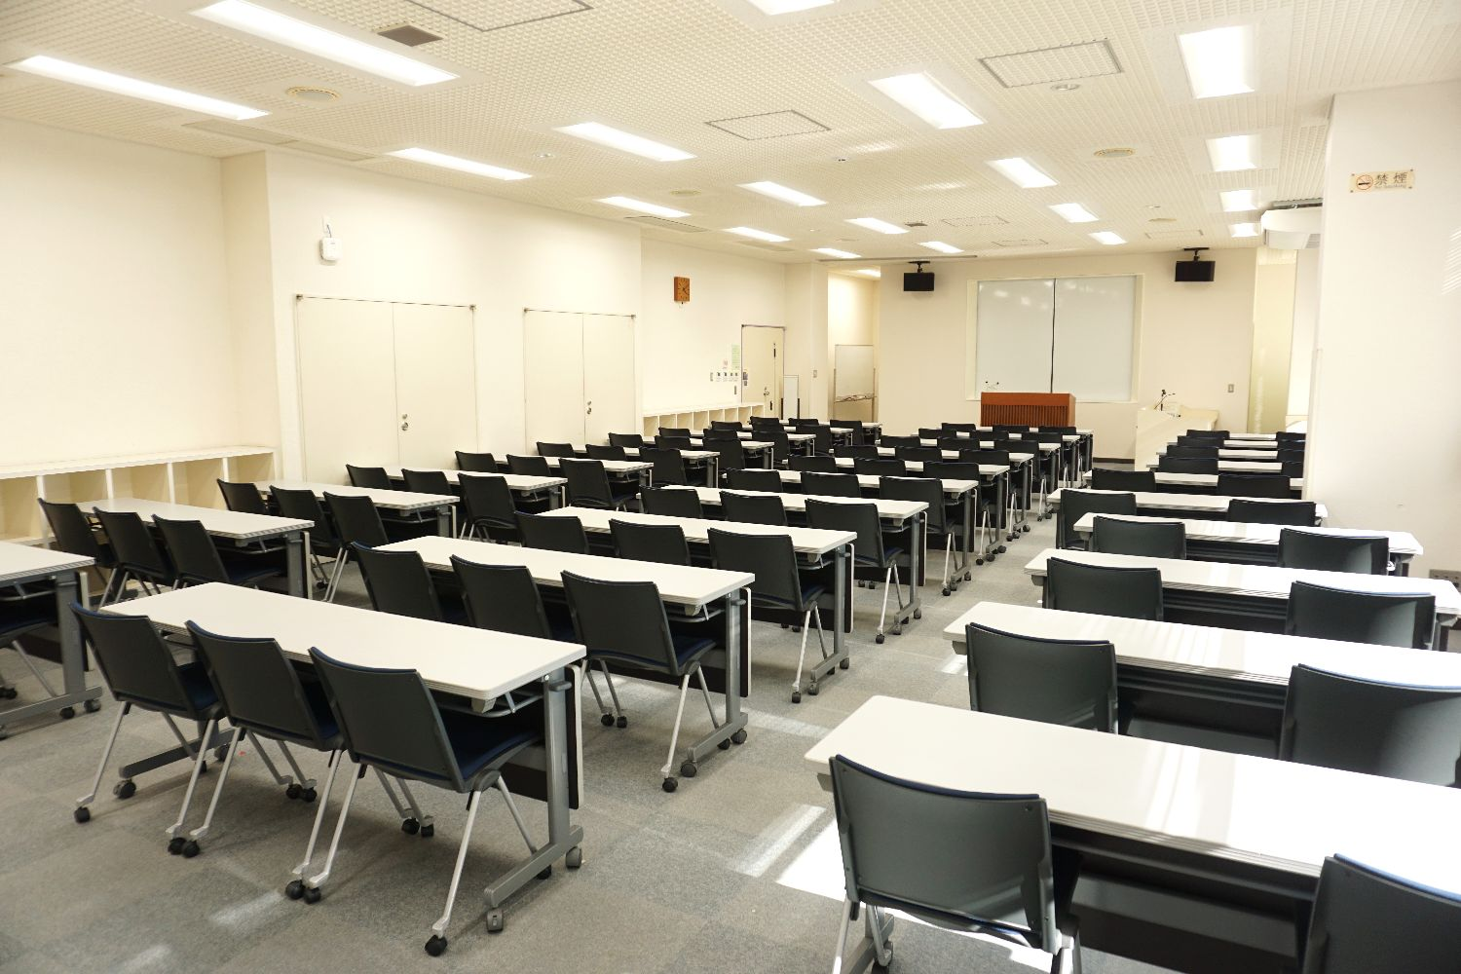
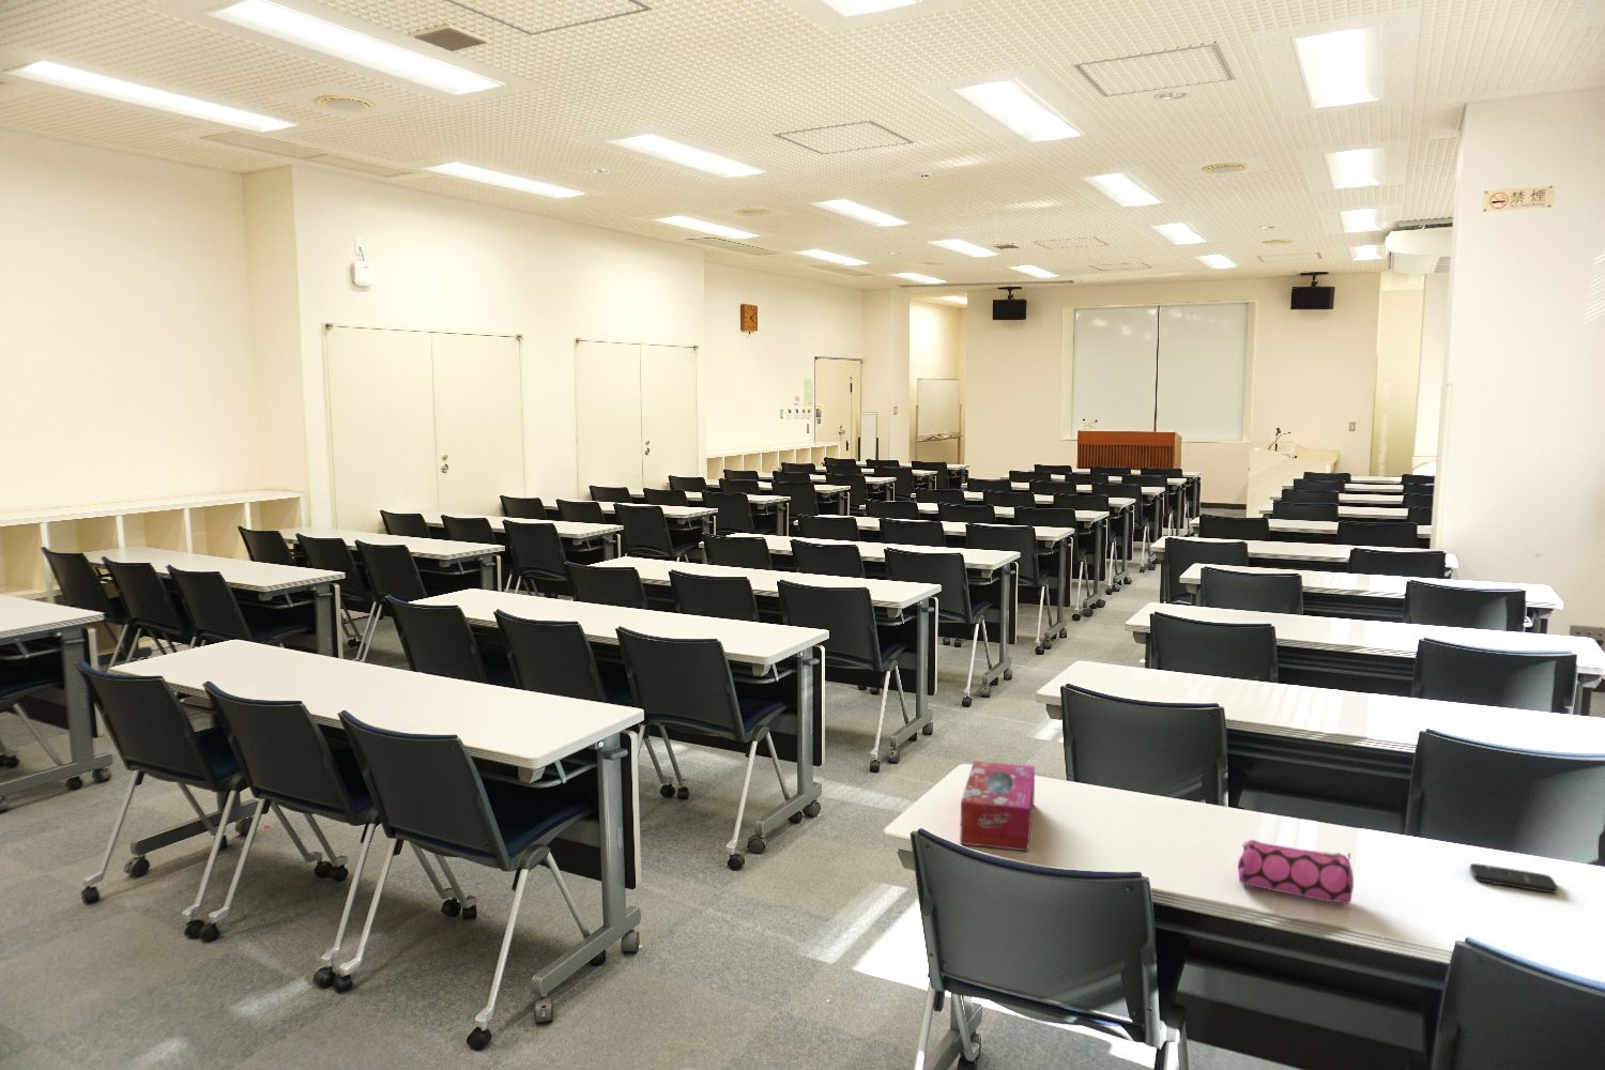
+ smartphone [1469,862,1558,893]
+ pencil case [1237,838,1354,905]
+ tissue box [959,760,1035,851]
